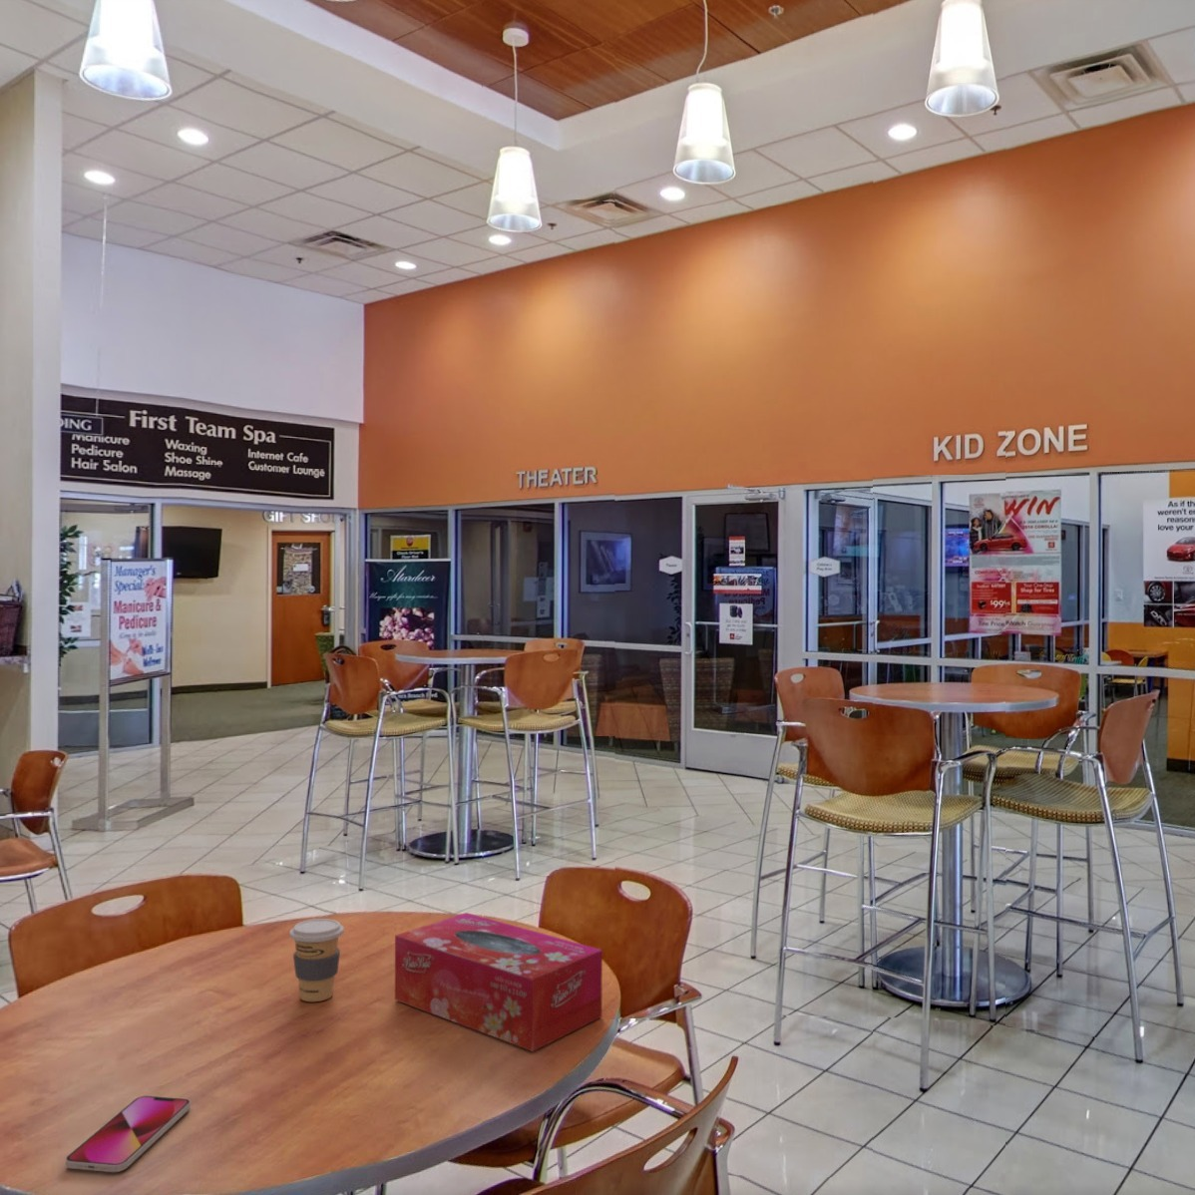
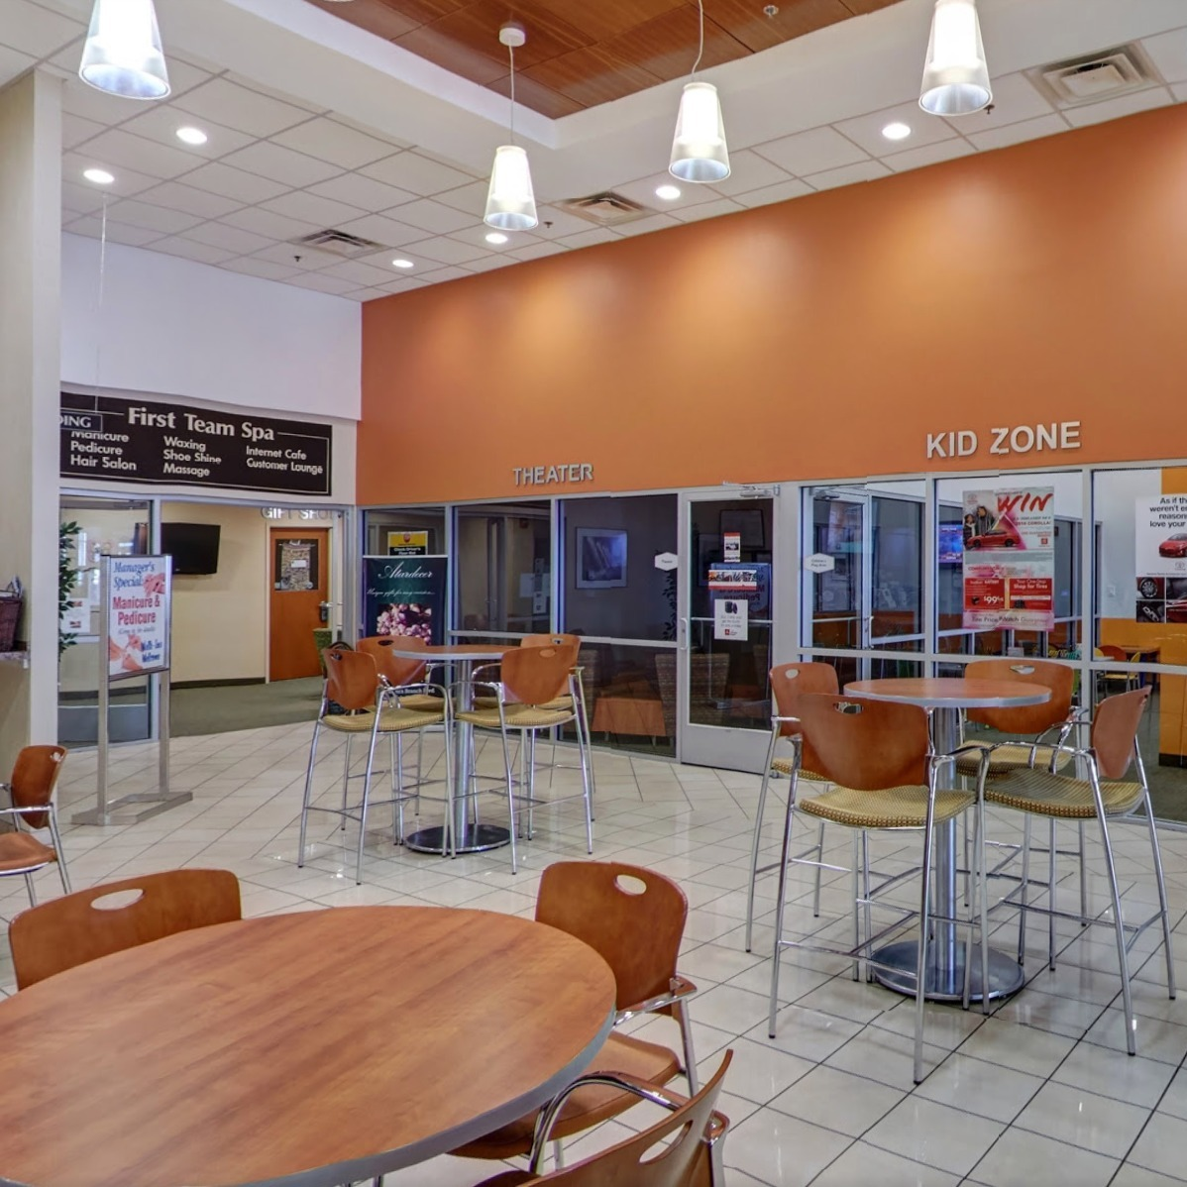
- tissue box [394,912,603,1053]
- coffee cup [288,918,345,1002]
- smartphone [65,1095,192,1173]
